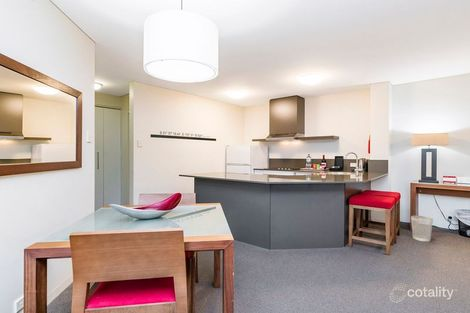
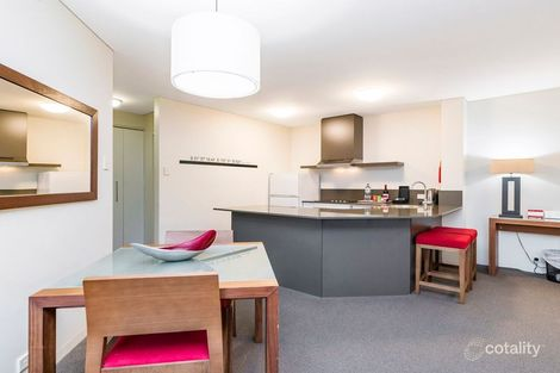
- wastebasket [410,215,434,243]
